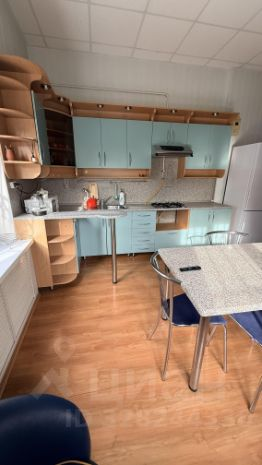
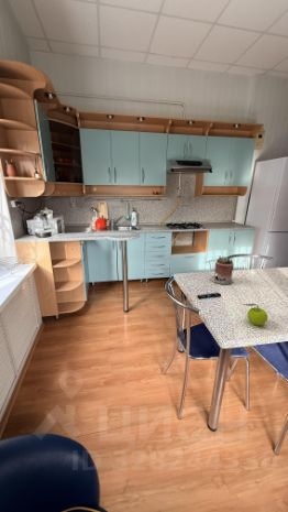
+ fruit [241,303,268,326]
+ succulent planter [209,254,235,285]
